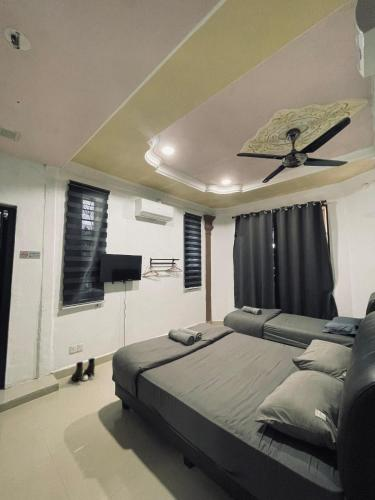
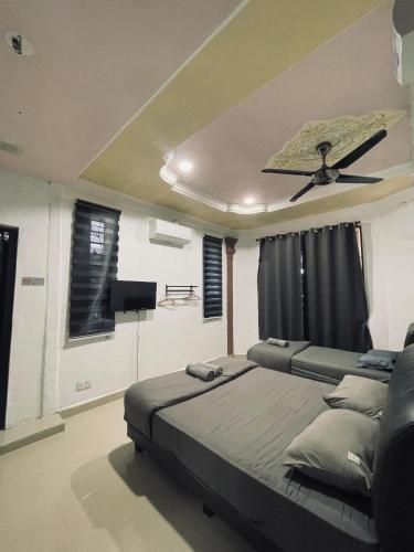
- boots [71,357,96,382]
